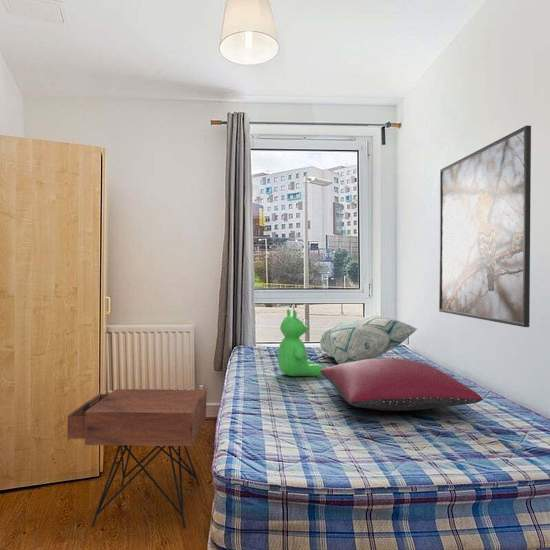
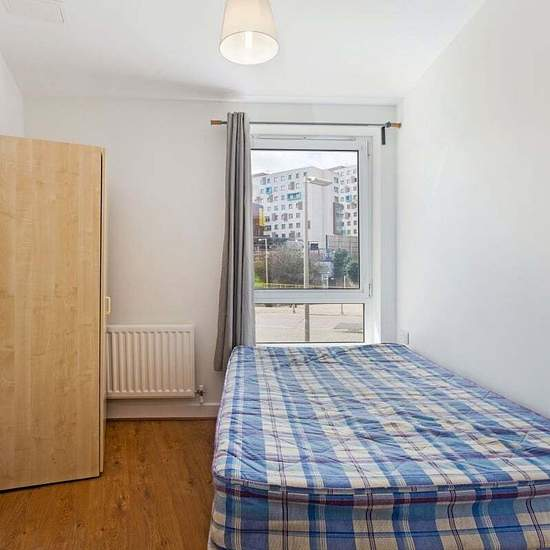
- teddy bear [277,308,326,377]
- nightstand [66,388,207,529]
- pillow [320,357,484,412]
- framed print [438,124,532,328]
- decorative pillow [319,315,418,365]
